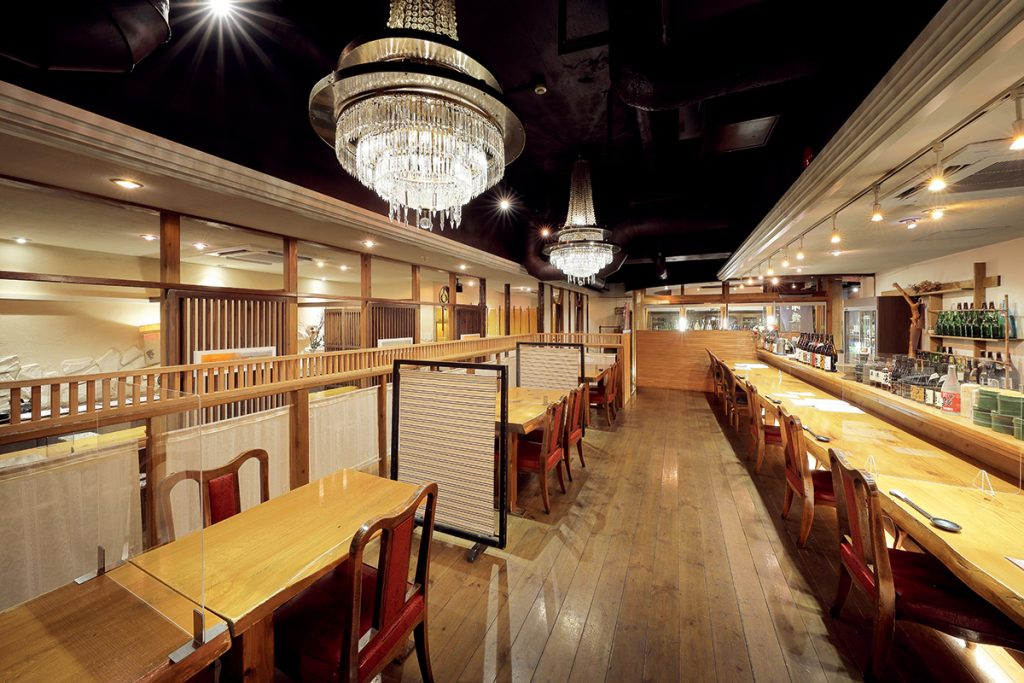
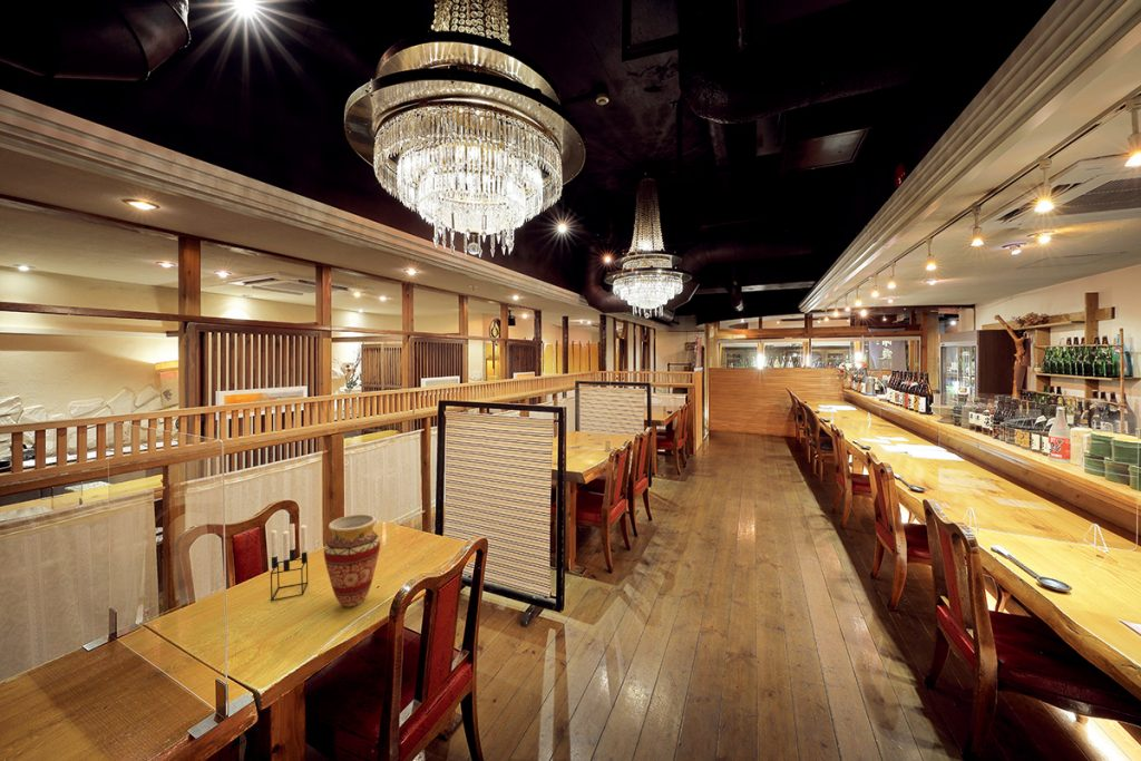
+ candle holder [270,523,309,602]
+ vase [323,514,381,608]
